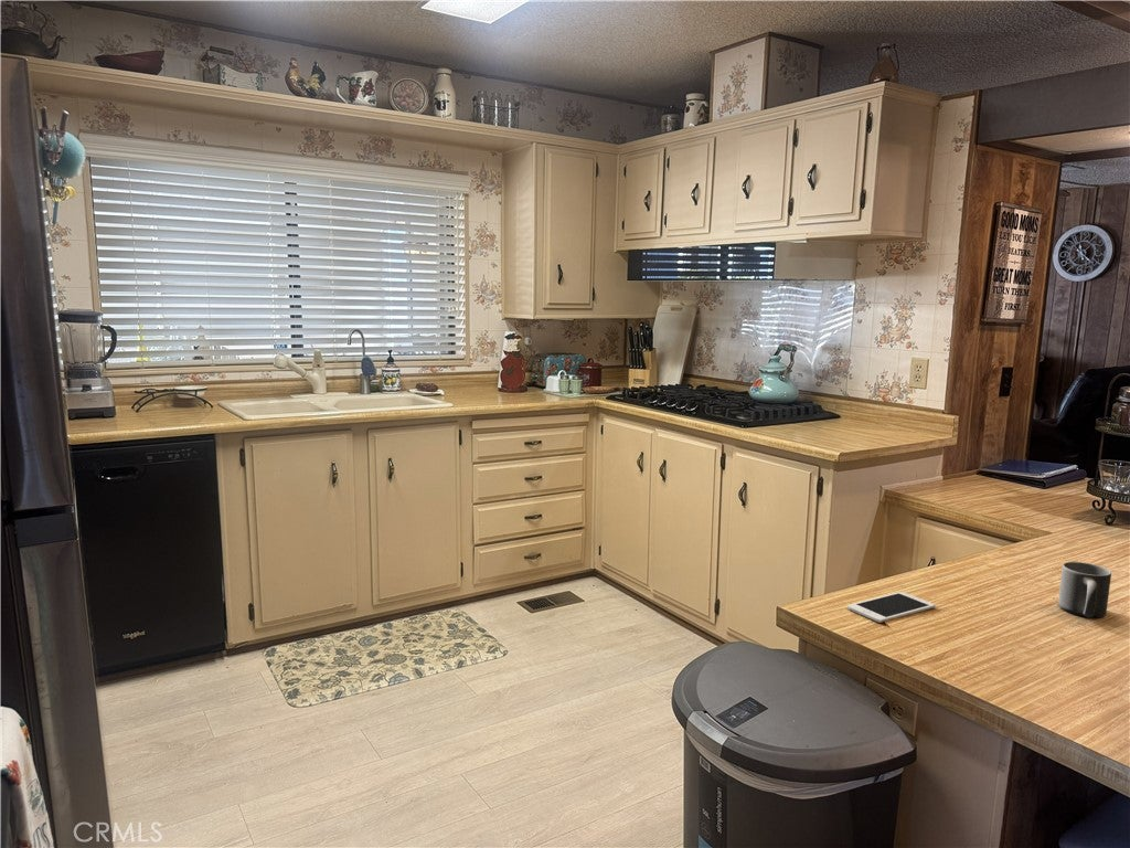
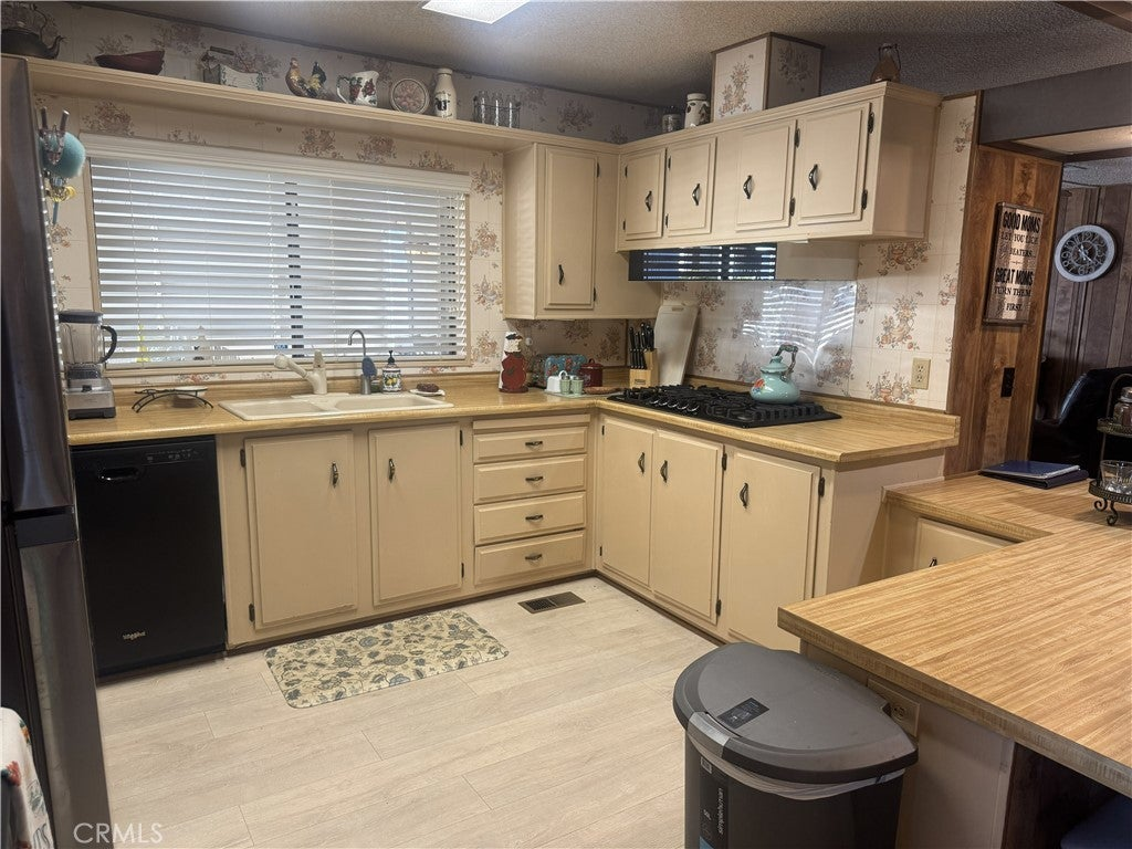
- cell phone [846,591,936,624]
- mug [1057,561,1112,618]
